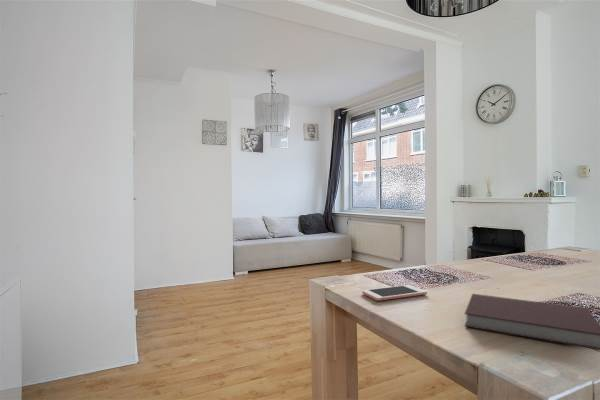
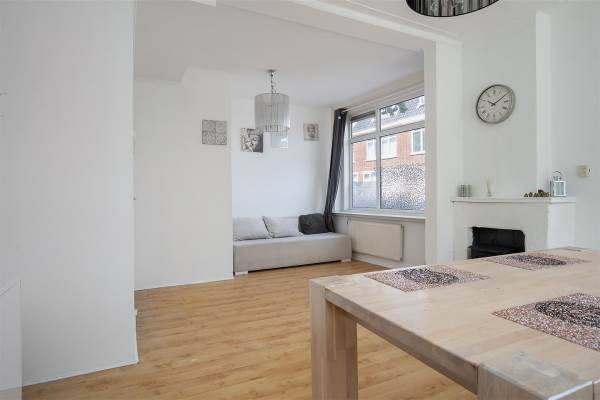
- cell phone [361,284,428,302]
- notebook [464,293,600,351]
